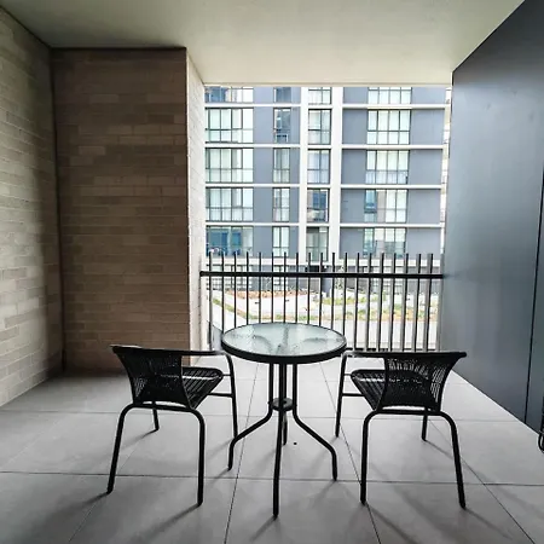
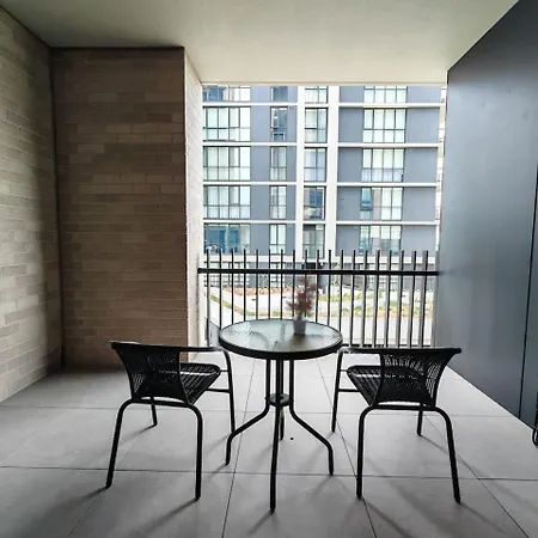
+ potted plant [283,264,326,336]
